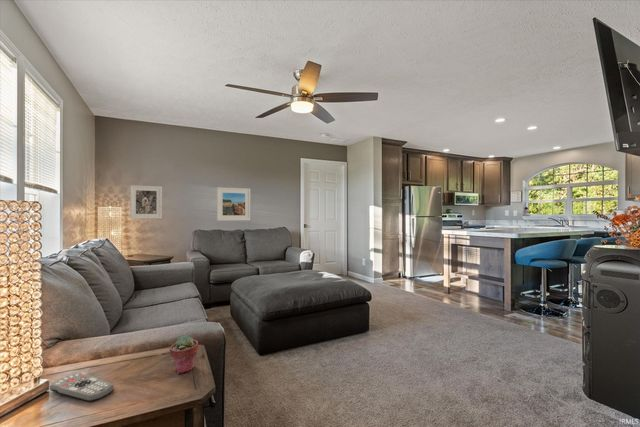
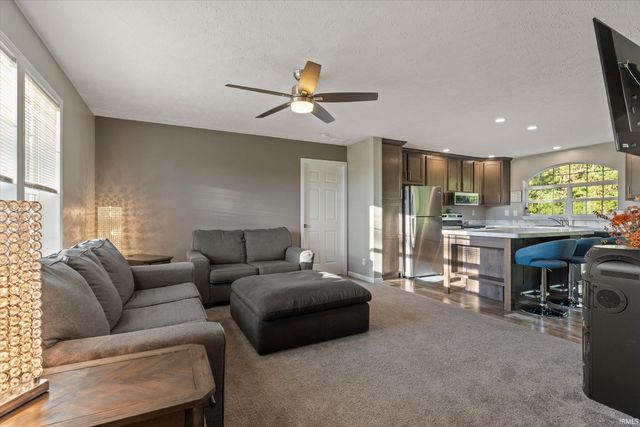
- potted succulent [169,334,199,375]
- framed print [129,184,163,220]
- remote control [49,371,115,403]
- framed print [216,186,251,222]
